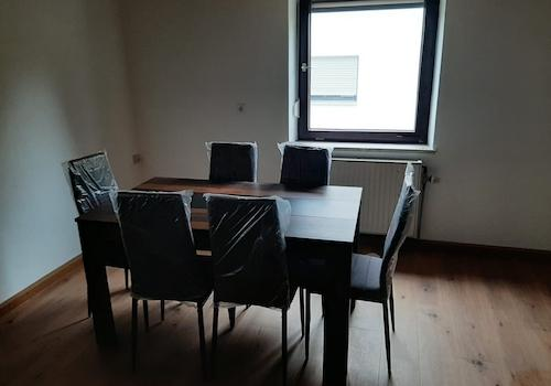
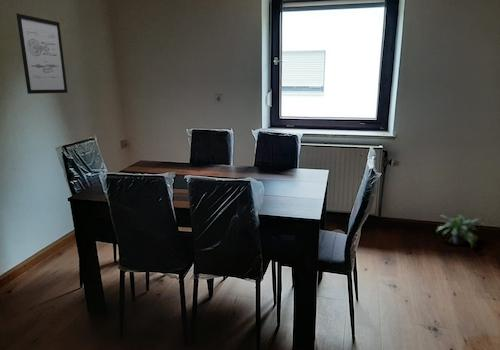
+ potted plant [436,214,486,250]
+ wall art [15,13,68,95]
